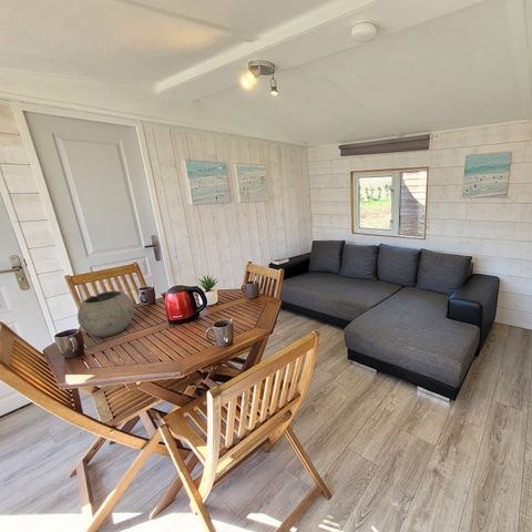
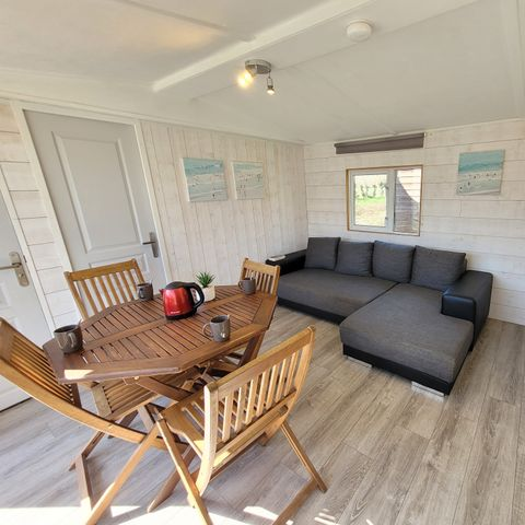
- bowl [76,289,135,338]
